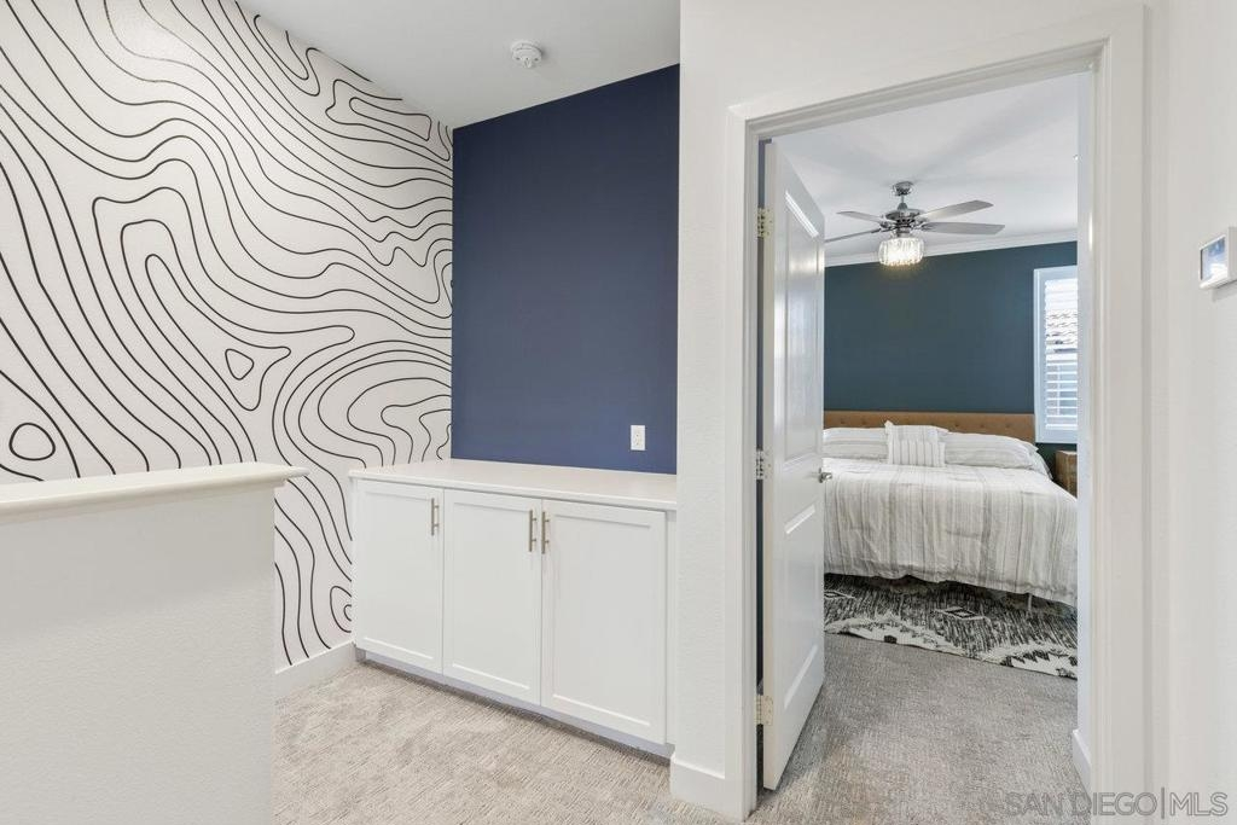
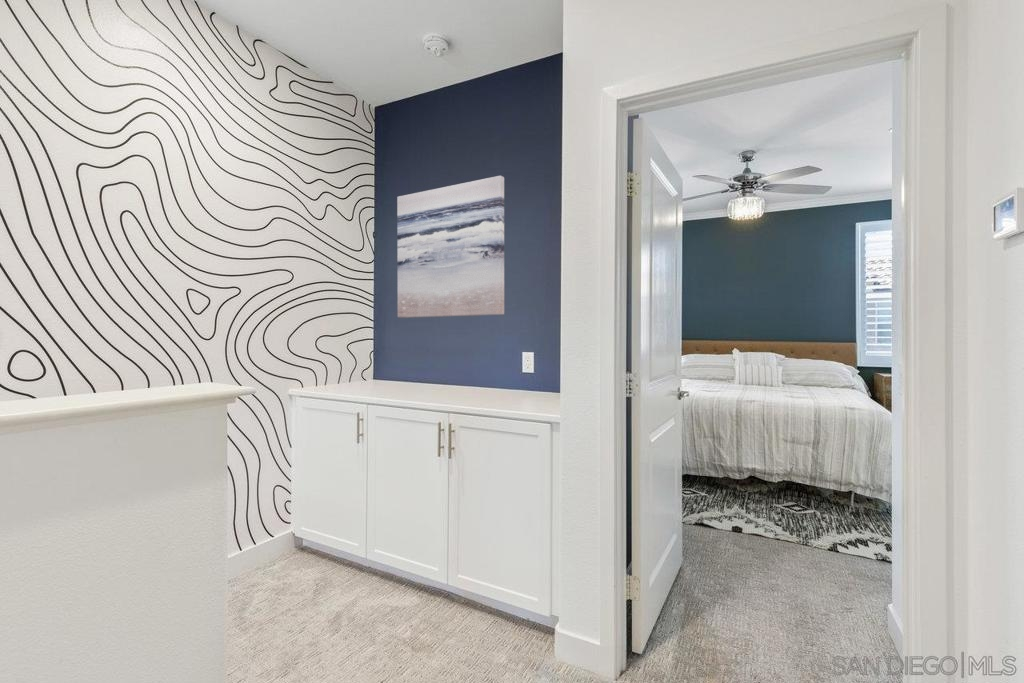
+ wall art [396,175,505,319]
